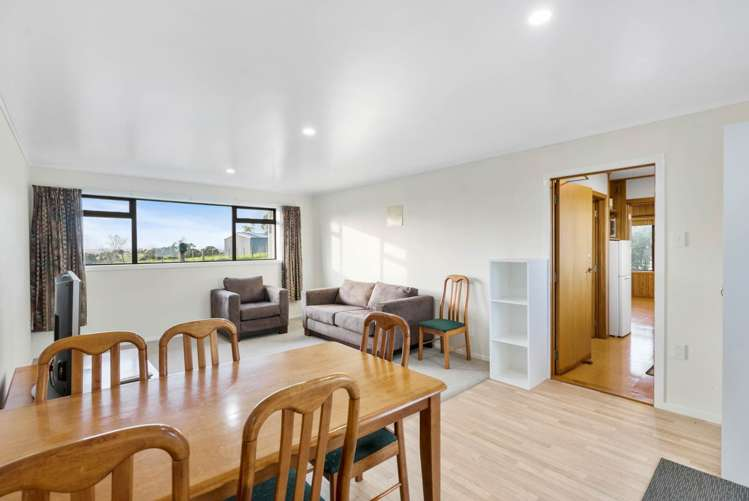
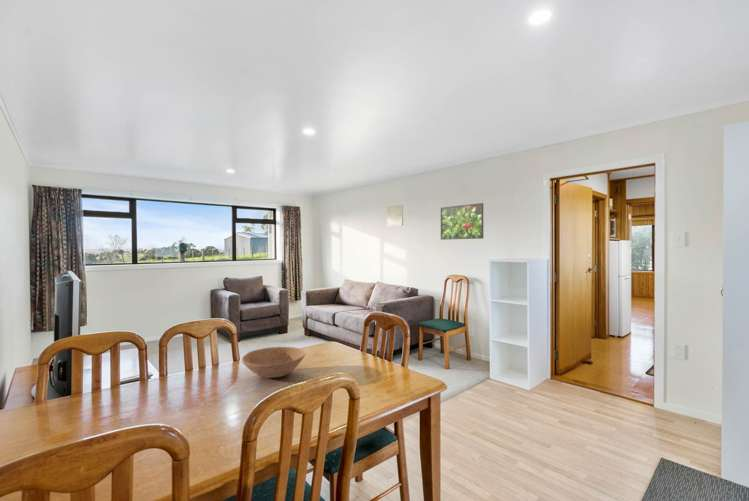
+ bowl [241,346,306,379]
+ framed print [440,202,484,241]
